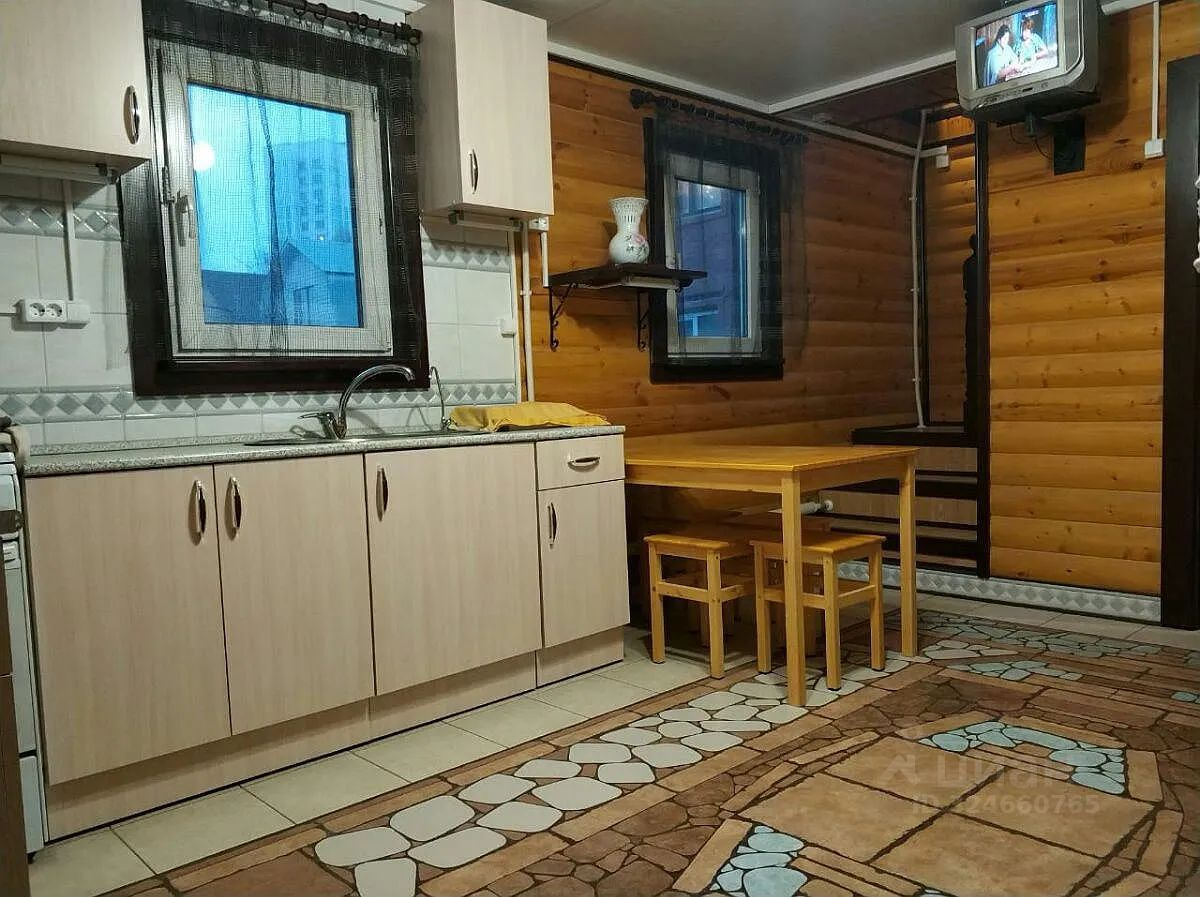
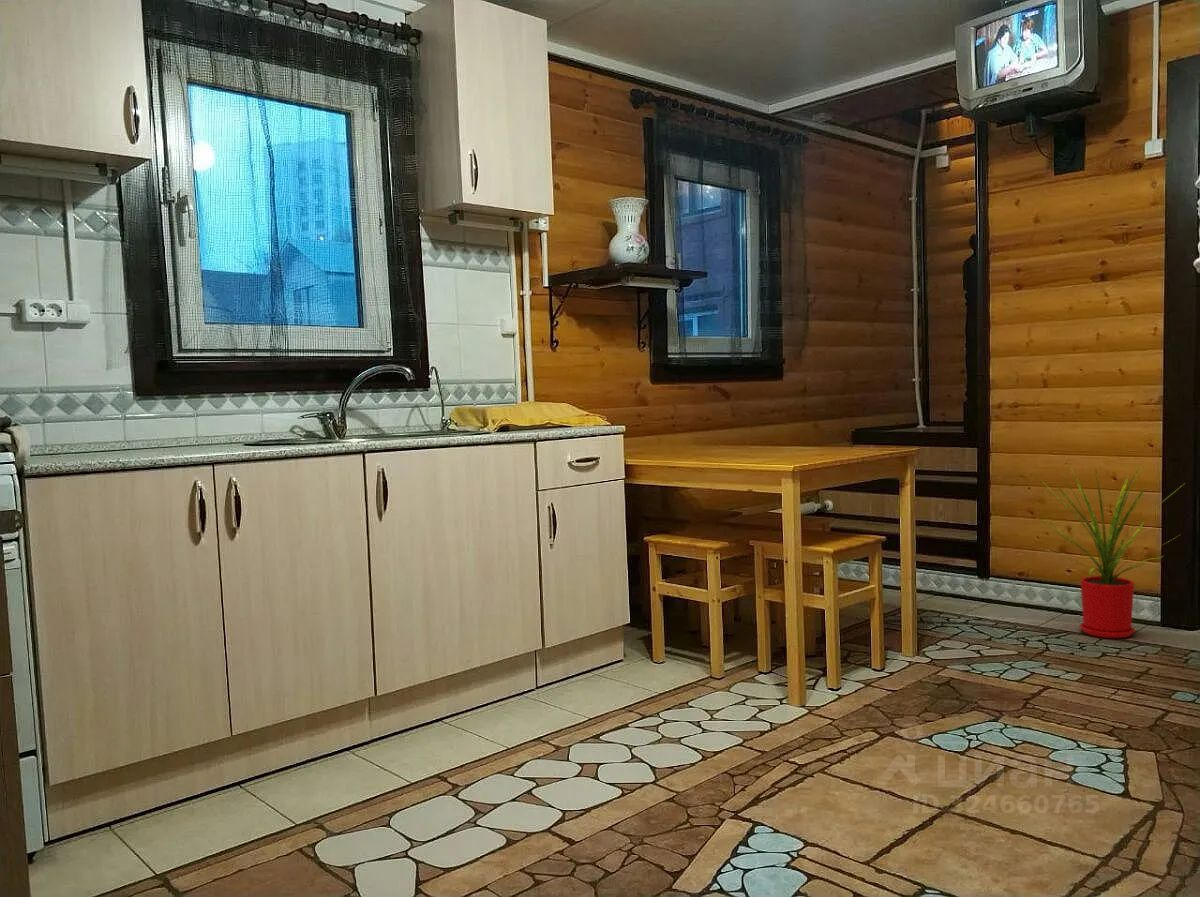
+ house plant [1035,460,1186,639]
